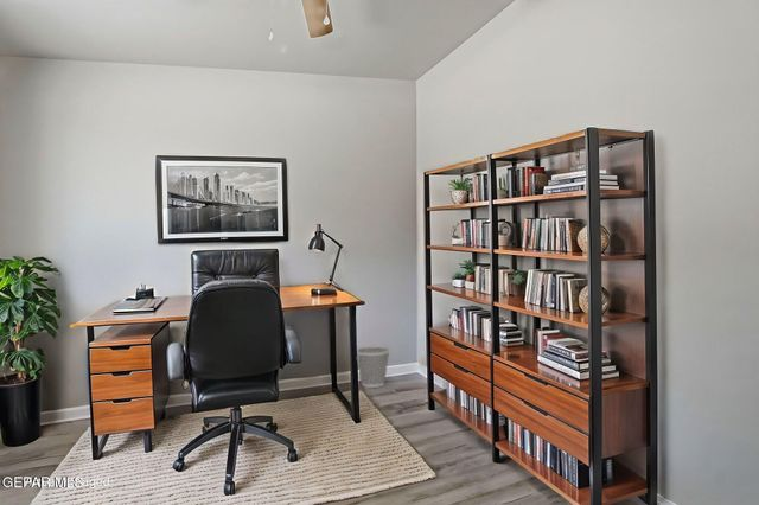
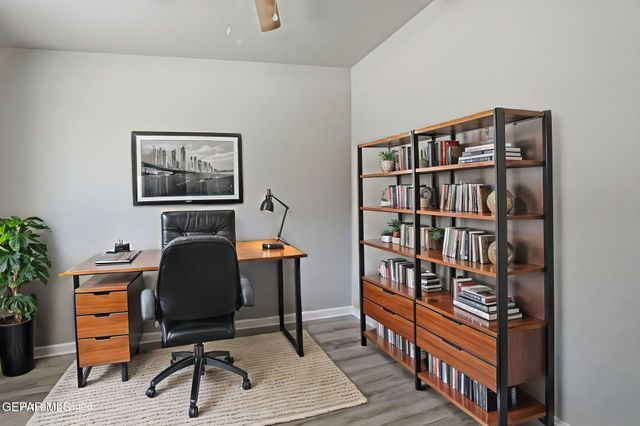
- wastebasket [357,344,391,389]
